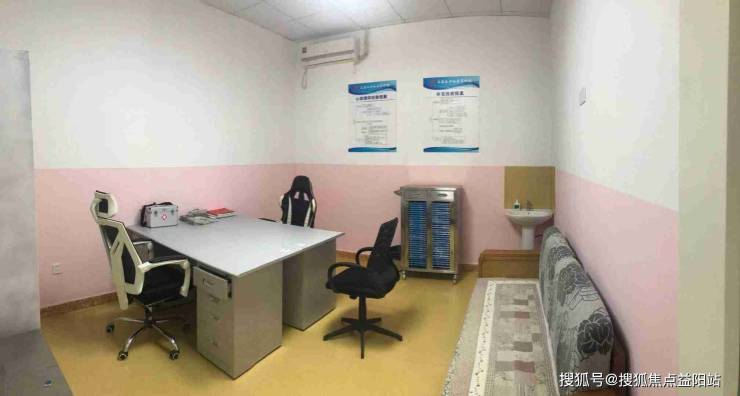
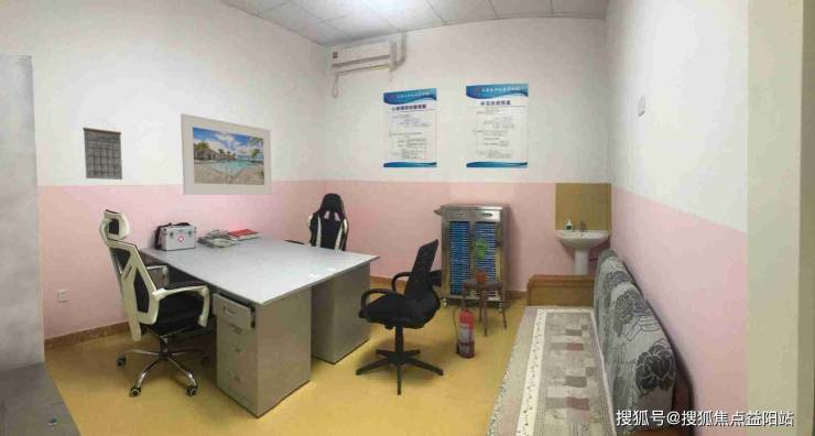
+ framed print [180,112,273,196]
+ fire extinguisher [452,299,479,359]
+ potted plant [470,238,491,284]
+ stool [459,276,508,337]
+ calendar [82,119,123,181]
